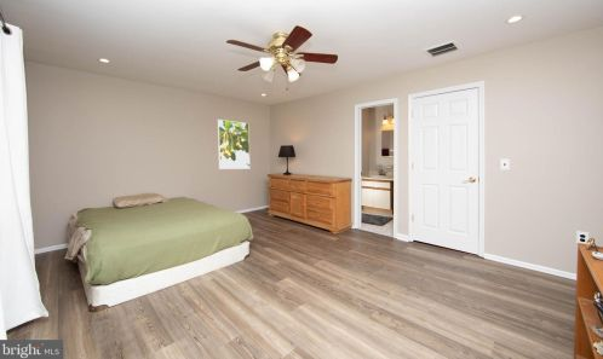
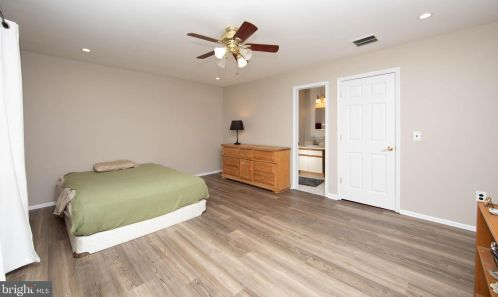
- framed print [217,118,251,170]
